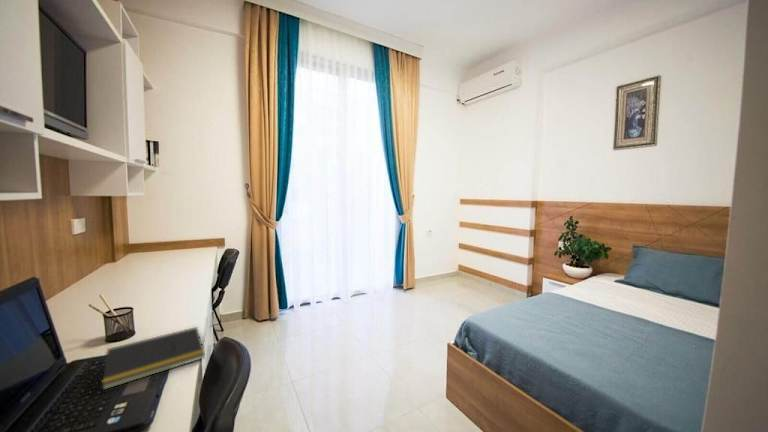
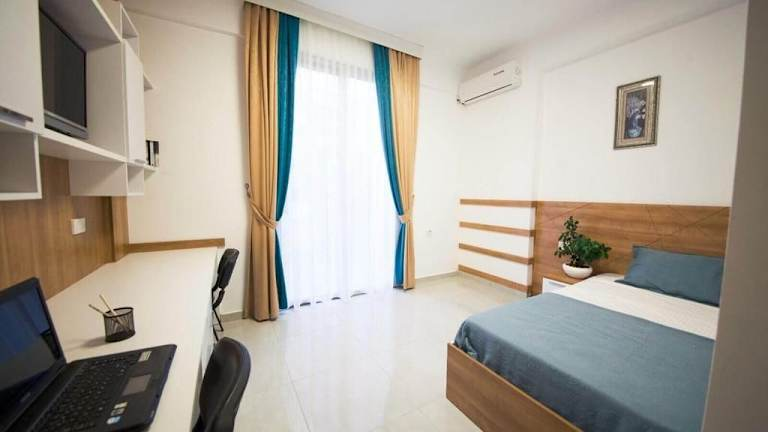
- notepad [101,326,206,391]
